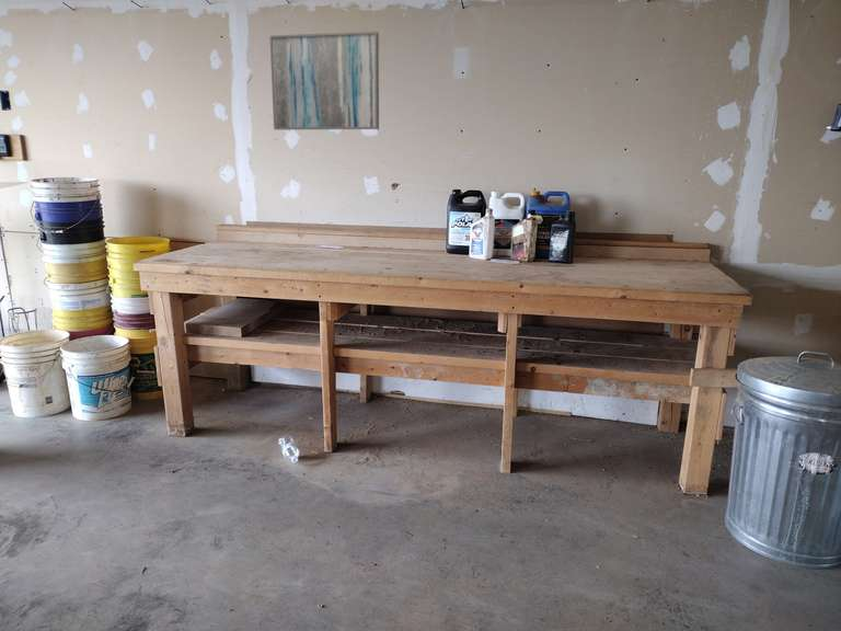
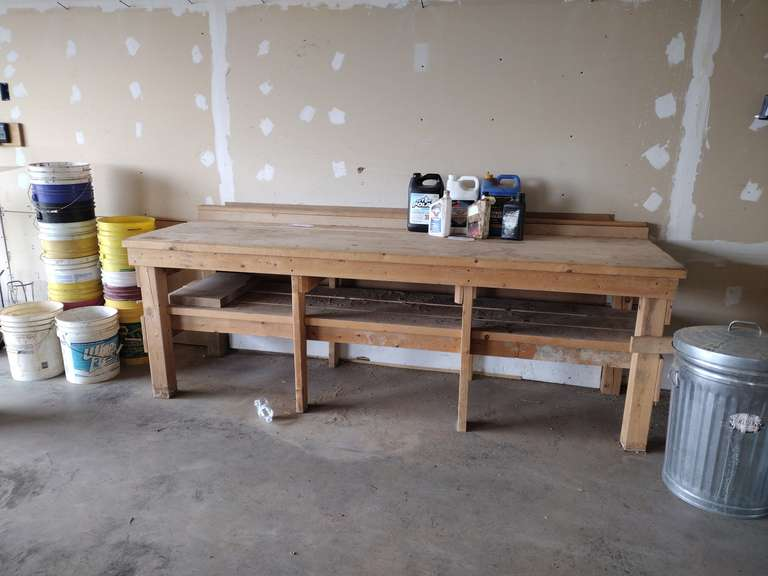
- wall art [269,31,380,130]
